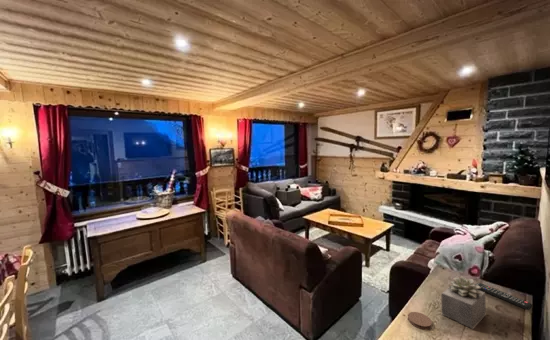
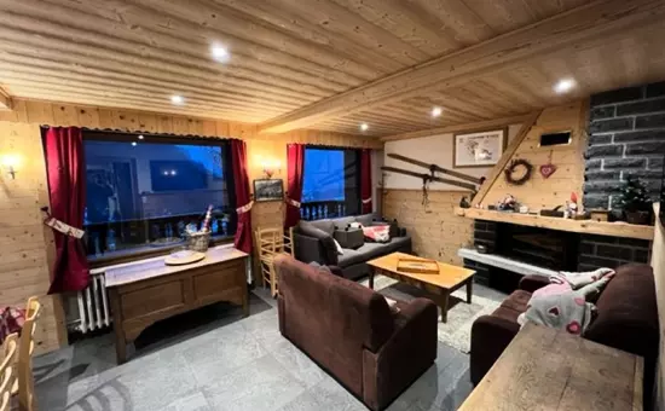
- succulent plant [440,275,487,329]
- coaster [407,311,433,330]
- remote control [474,282,533,311]
